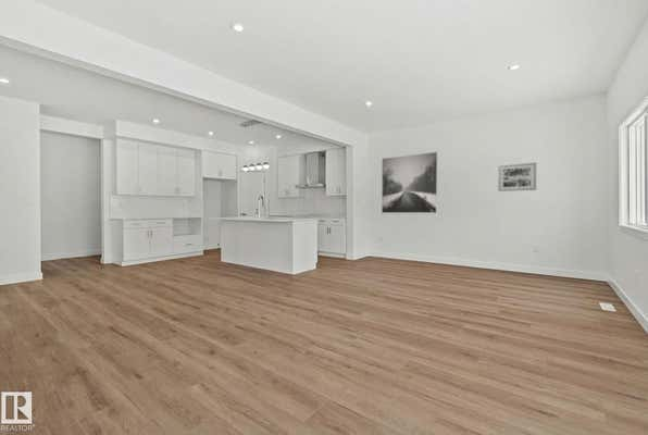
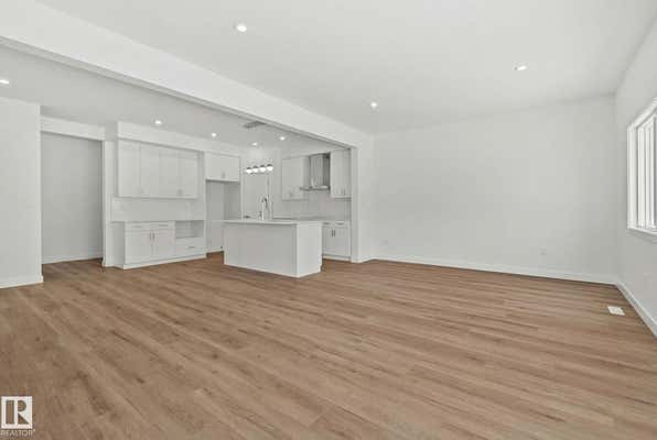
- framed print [381,151,438,214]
- wall art [497,162,537,192]
